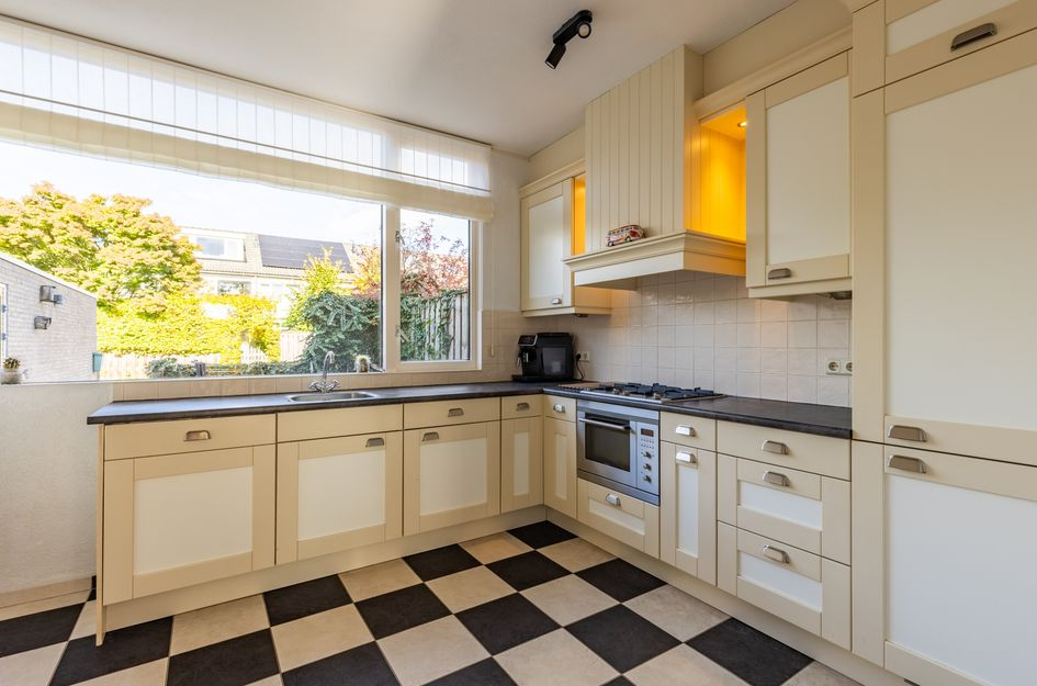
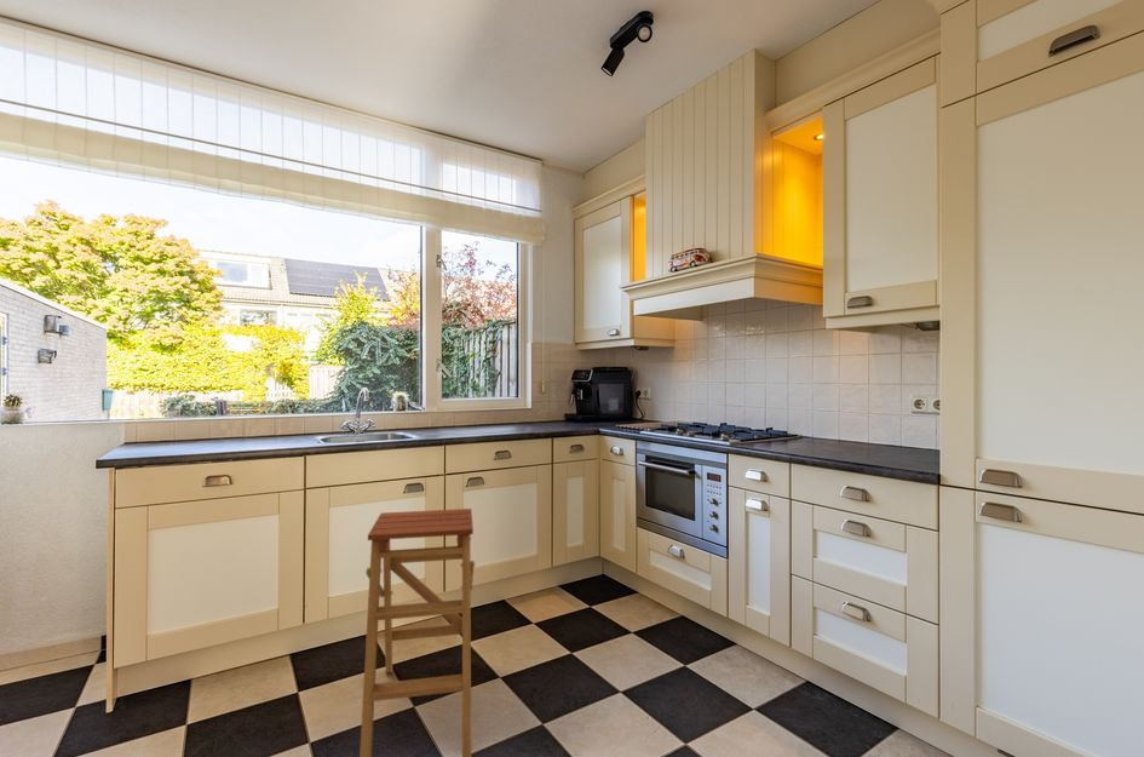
+ step ladder [358,507,476,757]
